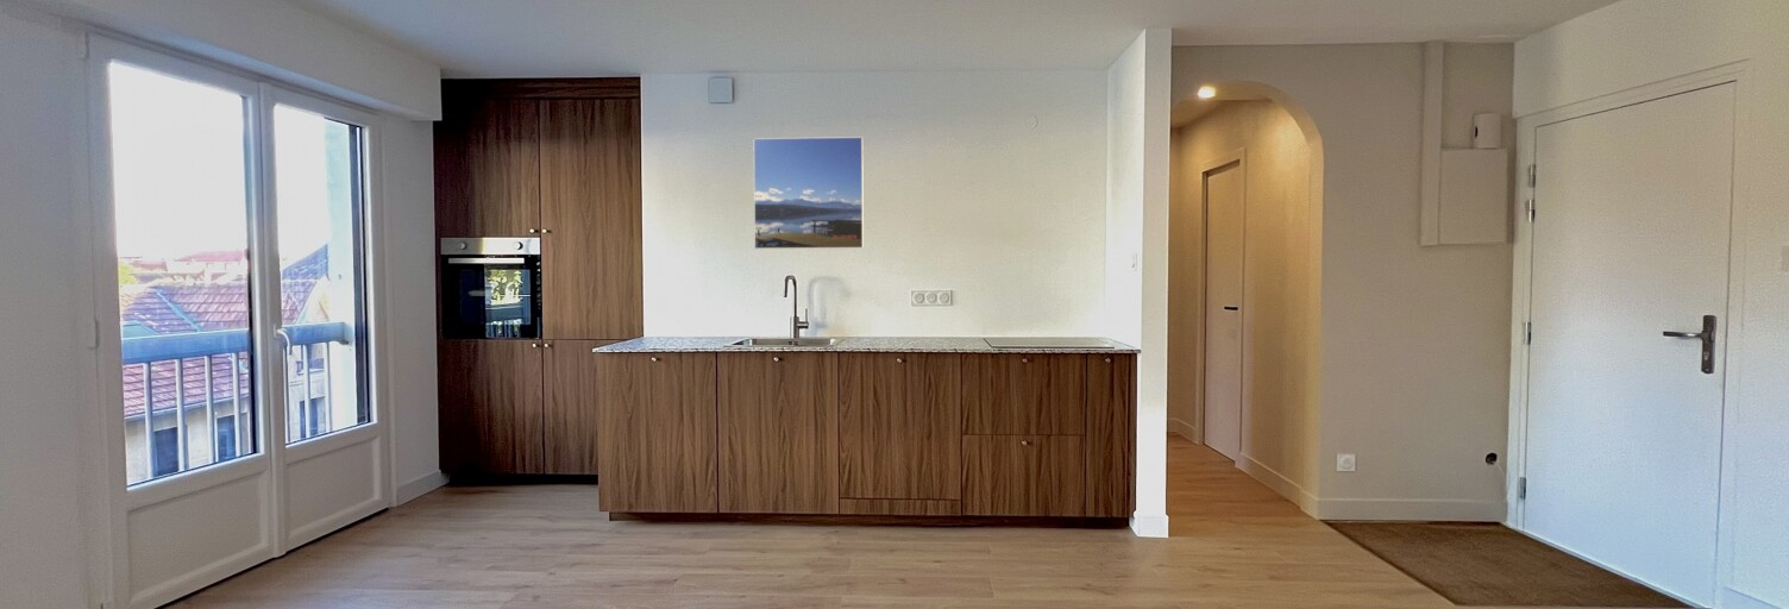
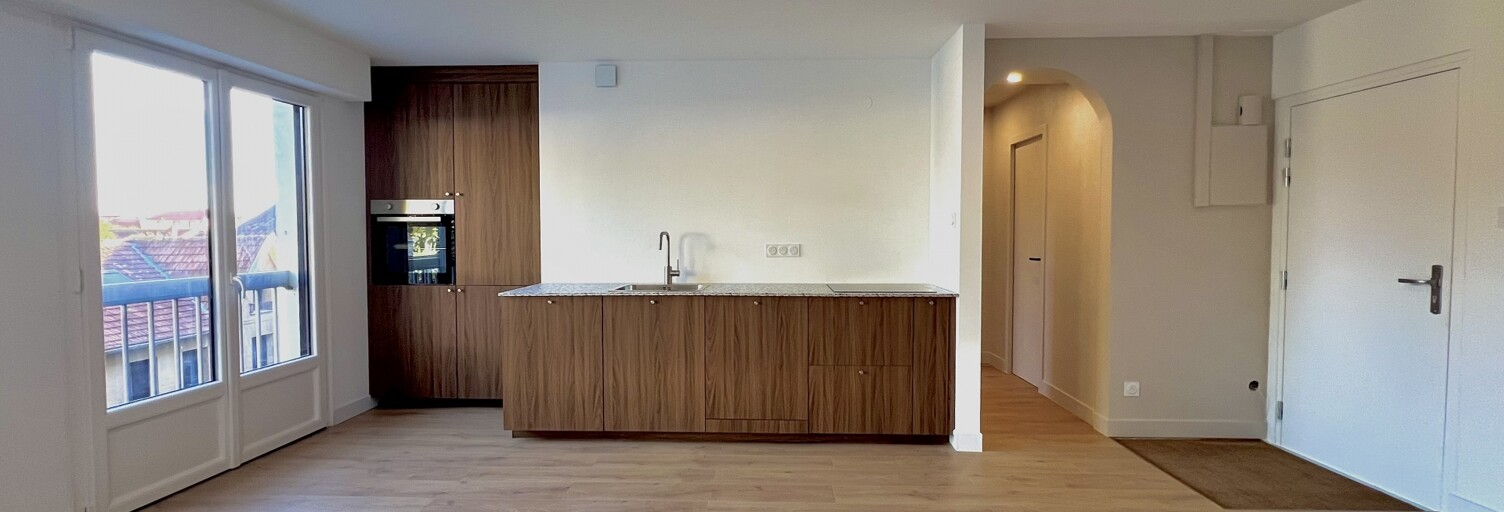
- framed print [752,136,865,250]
